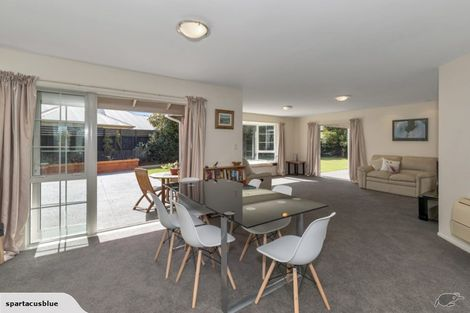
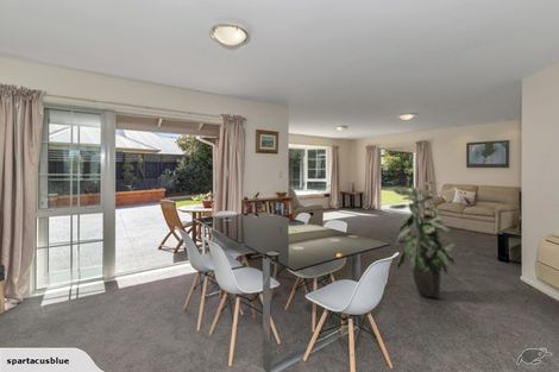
+ indoor plant [387,181,459,300]
